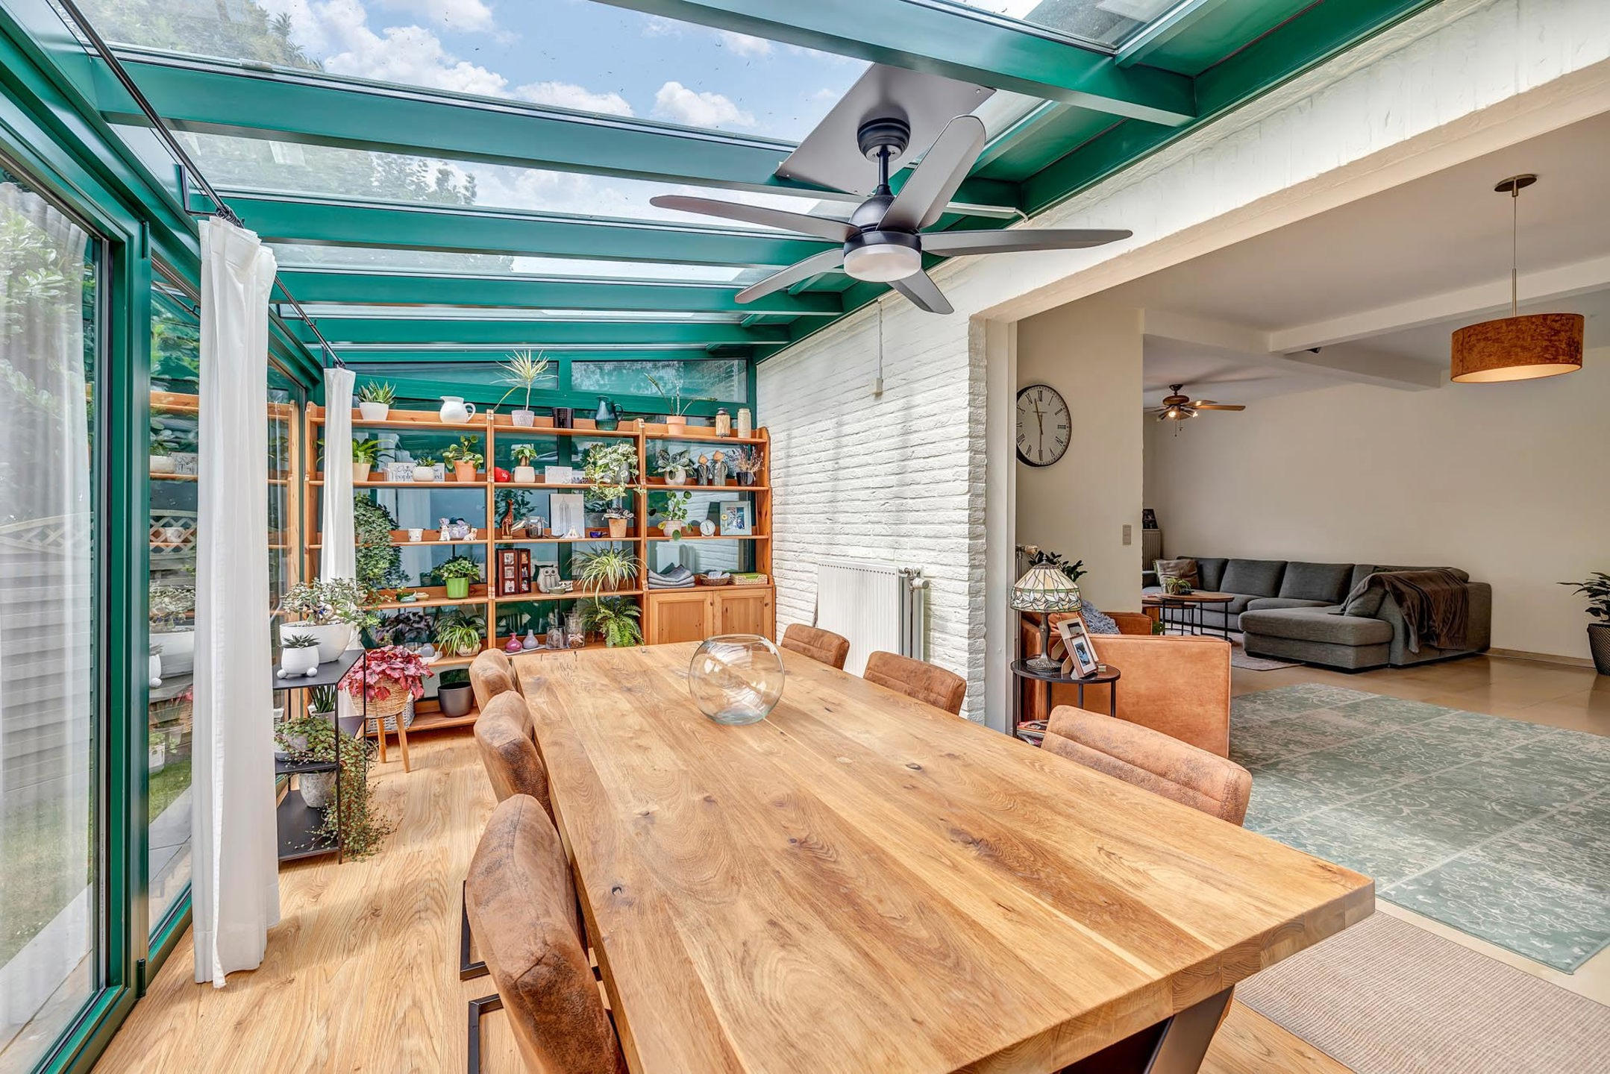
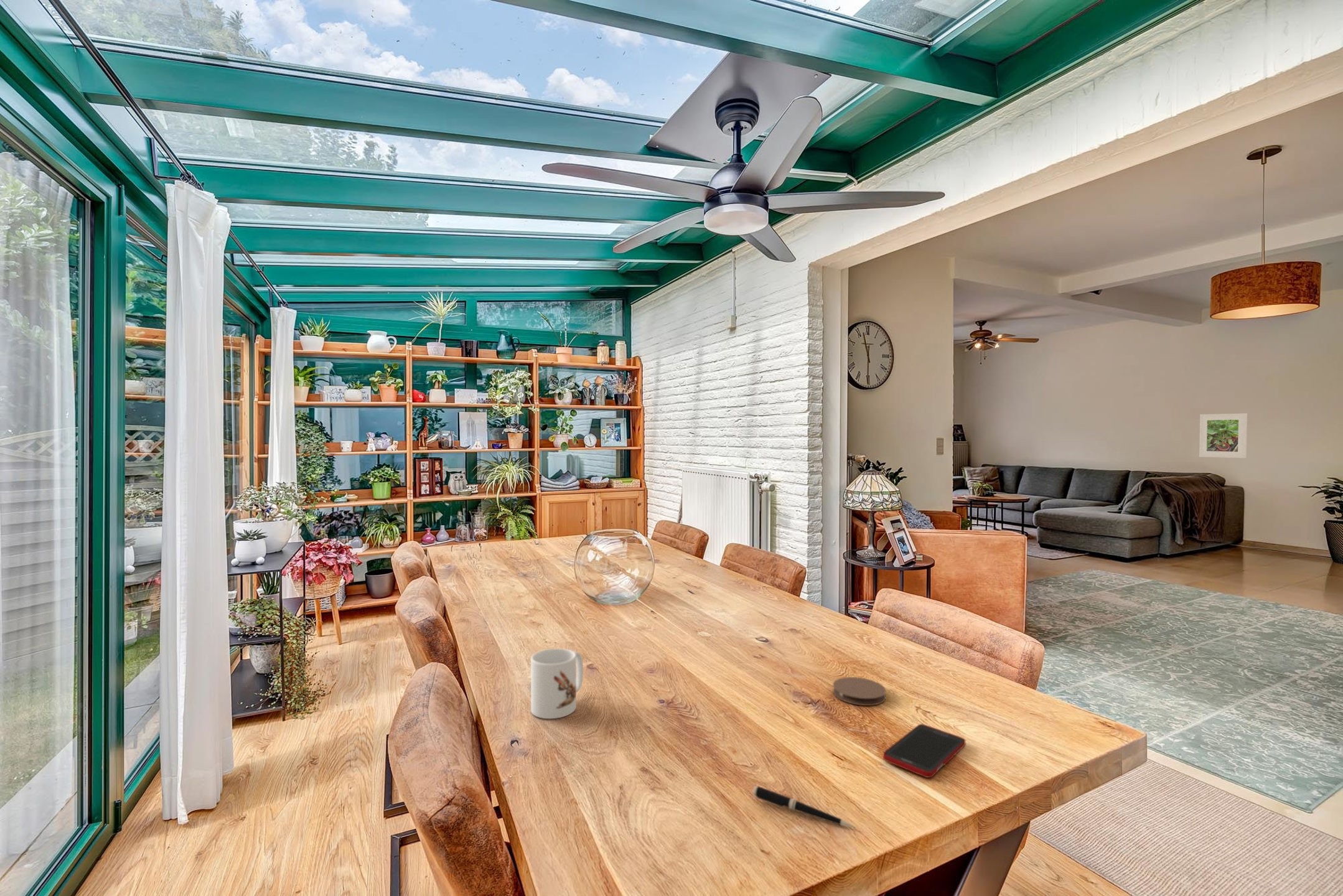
+ pen [752,785,856,828]
+ coaster [833,676,887,706]
+ mug [530,648,584,719]
+ cell phone [882,724,966,778]
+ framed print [1199,413,1248,459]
